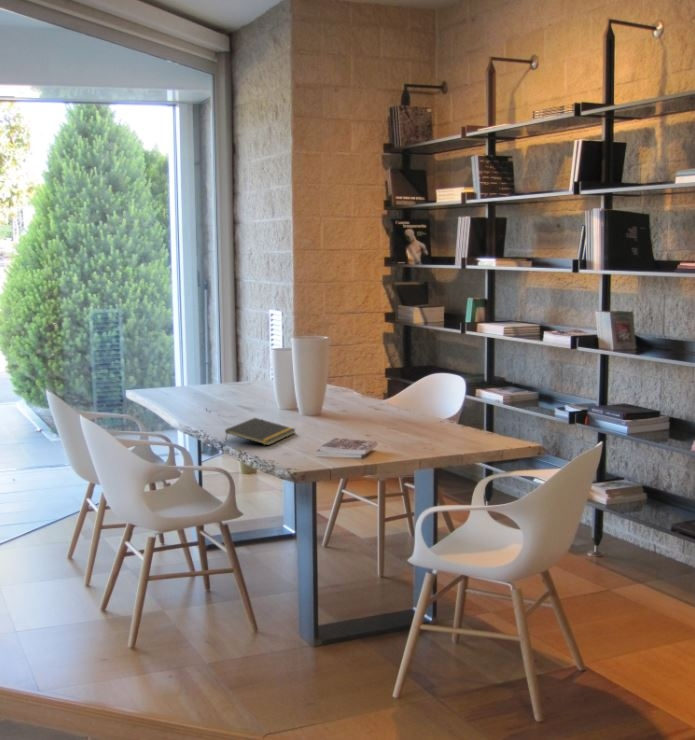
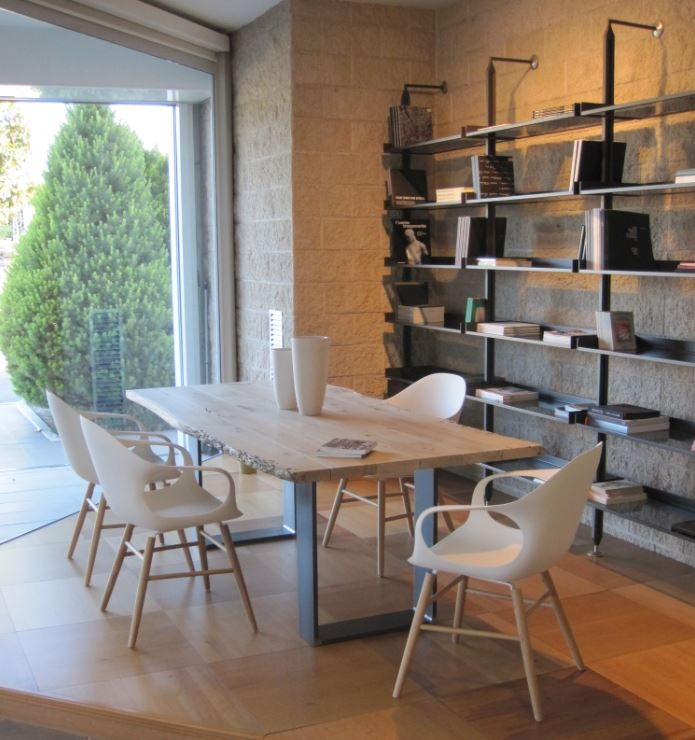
- notepad [224,417,297,446]
